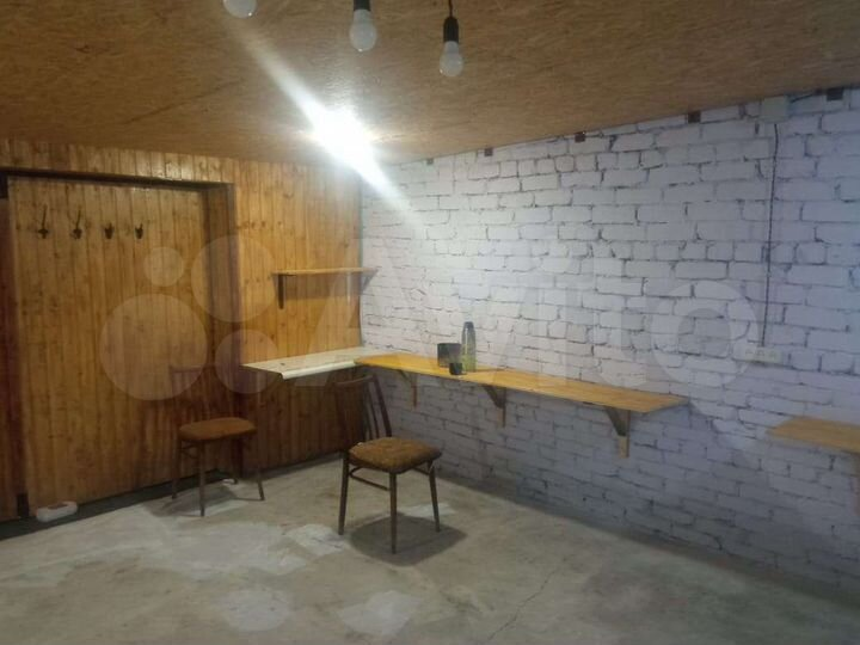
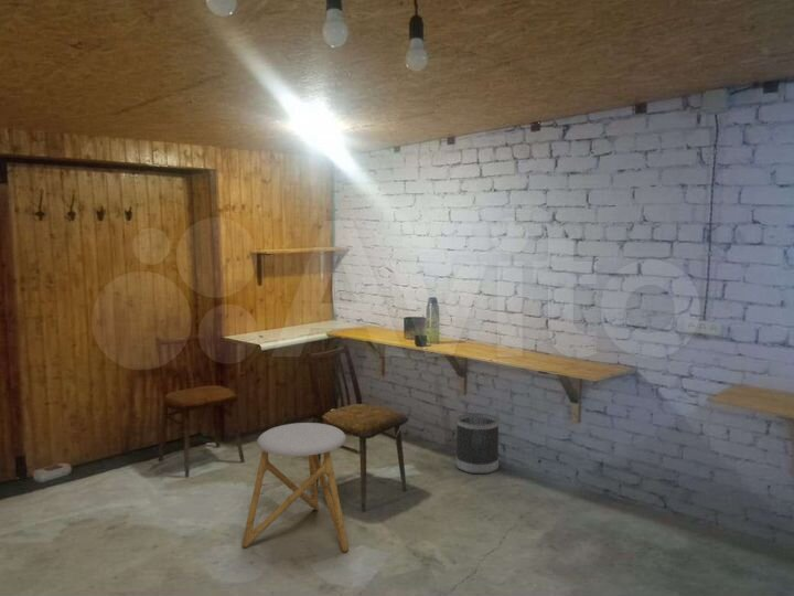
+ wastebasket [454,412,501,475]
+ stool [242,422,350,553]
